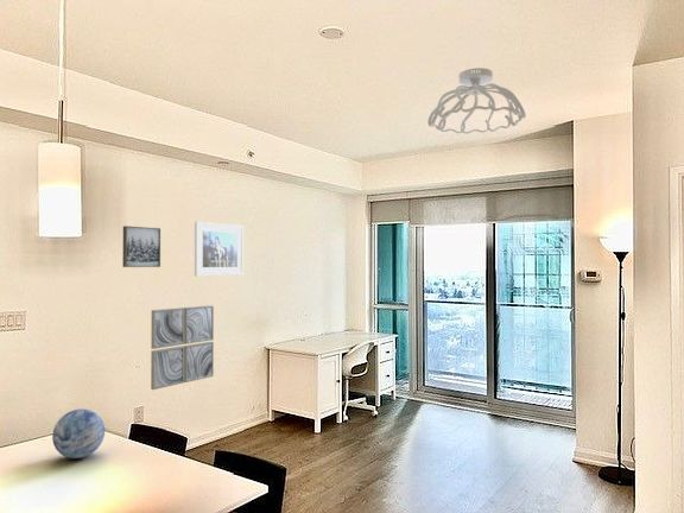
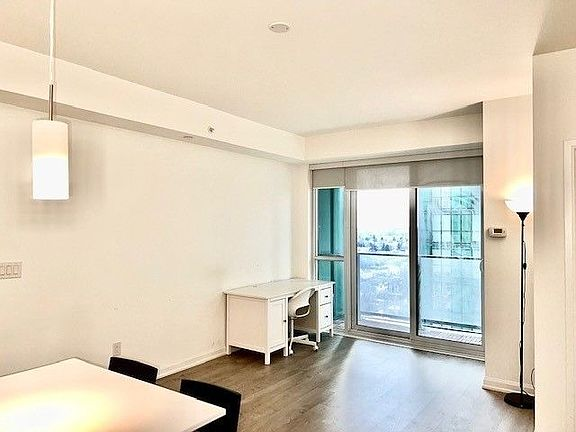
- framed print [194,221,245,277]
- wall art [121,224,162,268]
- decorative orb [51,407,106,460]
- wall art [150,304,215,391]
- ceiling light fixture [426,66,527,134]
